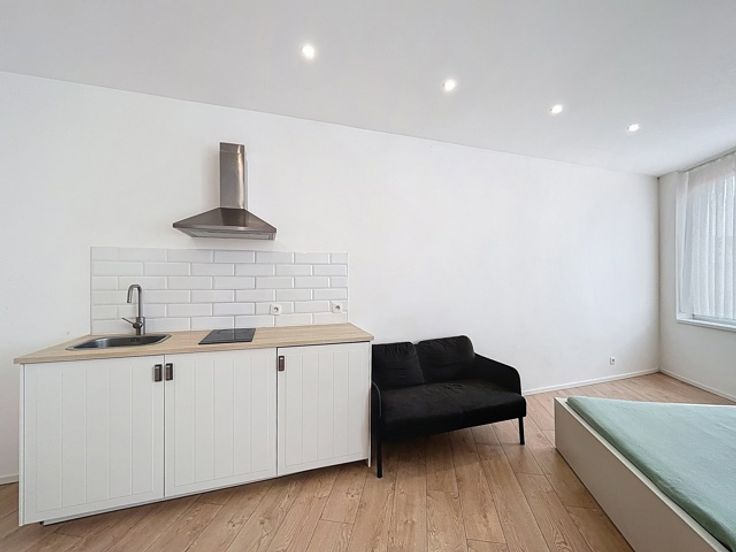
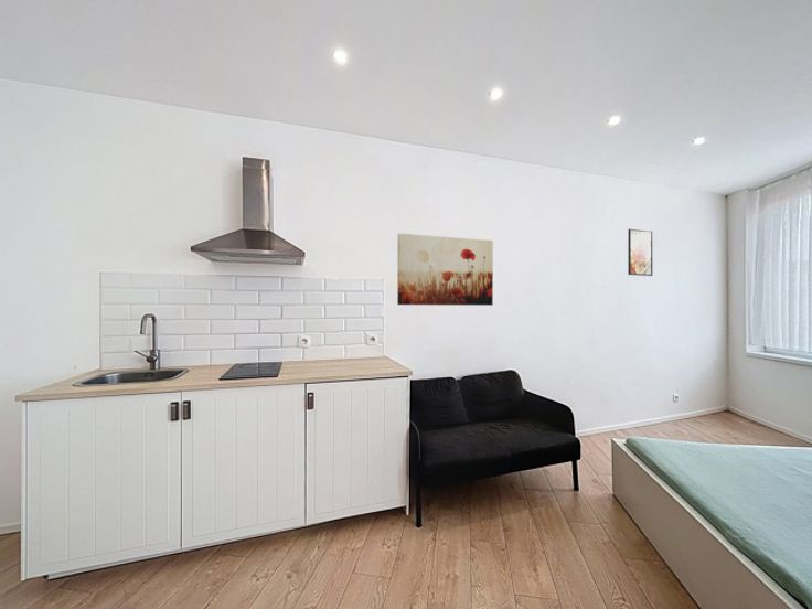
+ wall art [396,233,494,307]
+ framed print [627,228,654,277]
